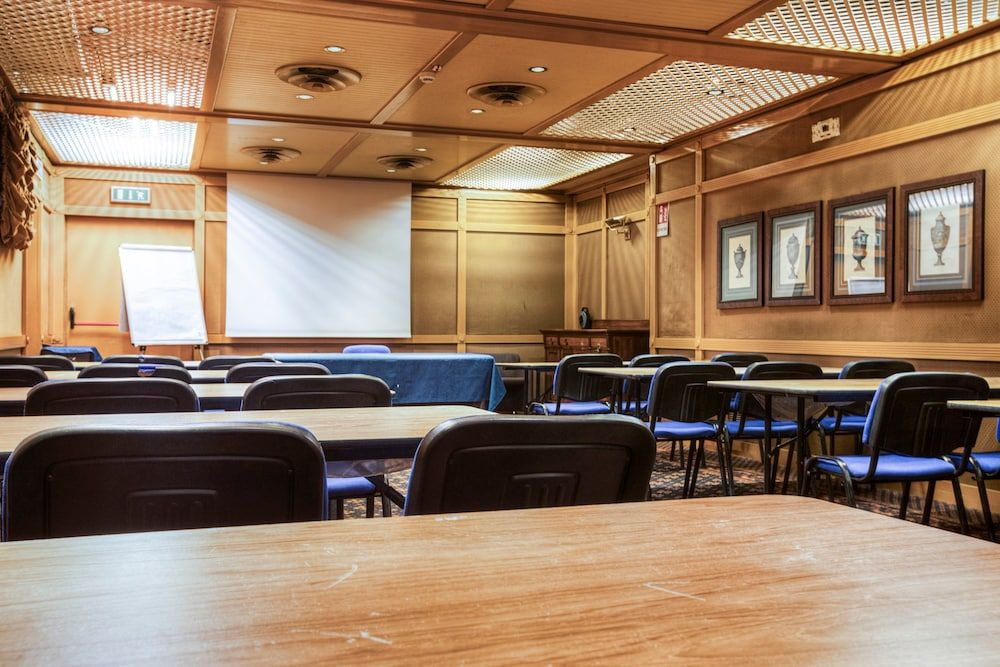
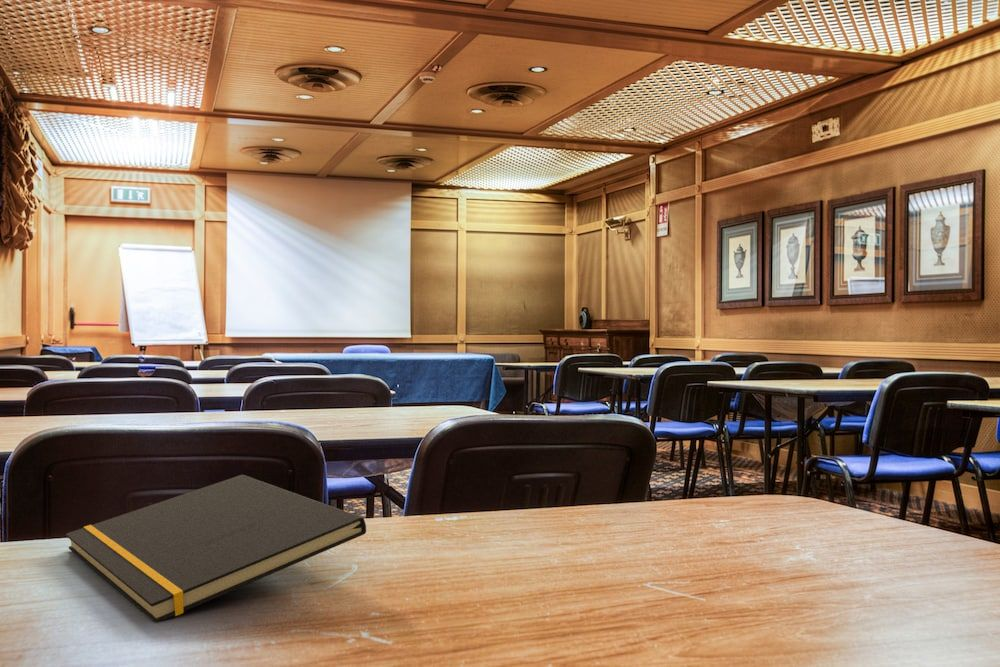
+ notepad [65,474,367,624]
